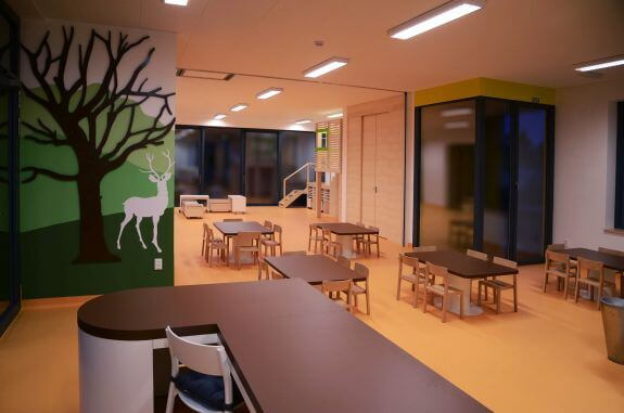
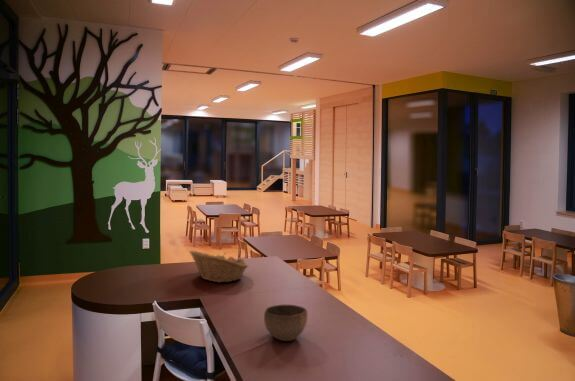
+ bowl [263,304,308,342]
+ fruit basket [188,249,249,283]
